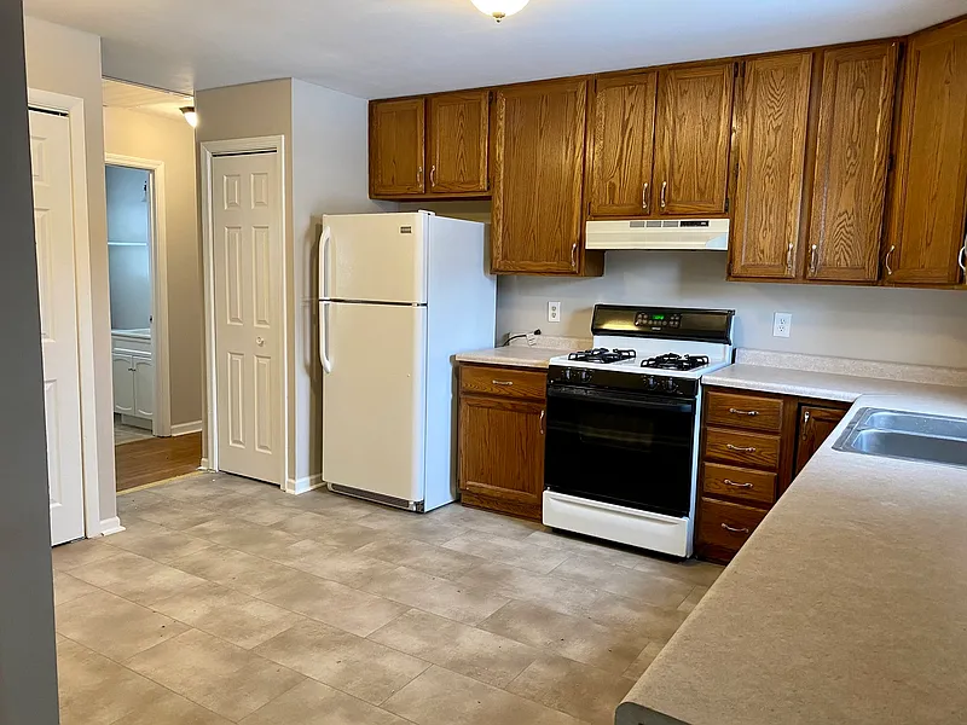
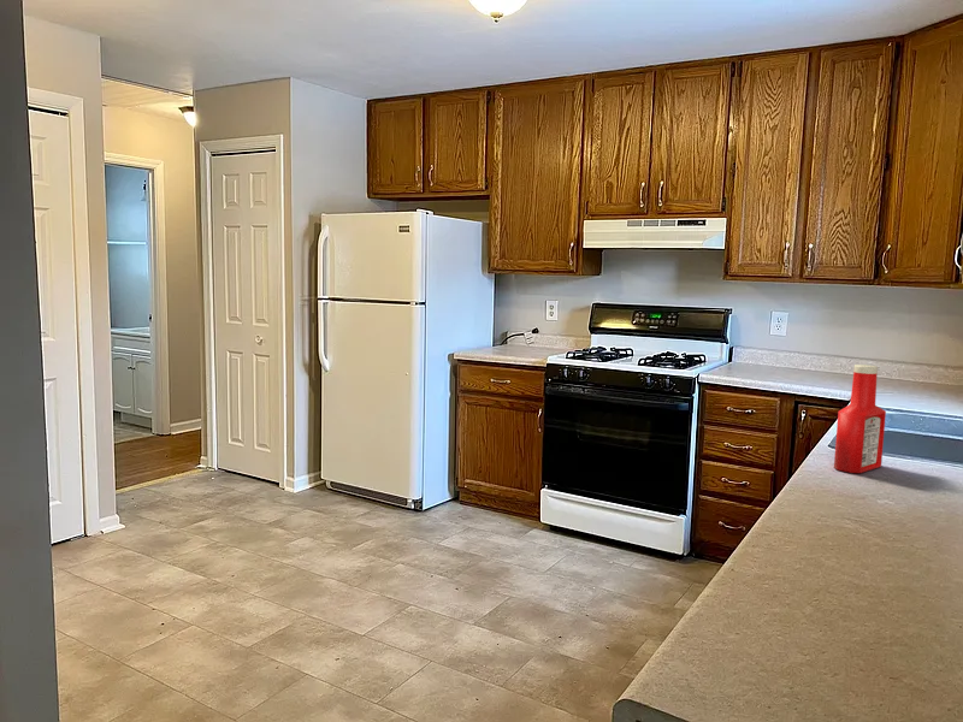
+ soap bottle [833,363,887,474]
